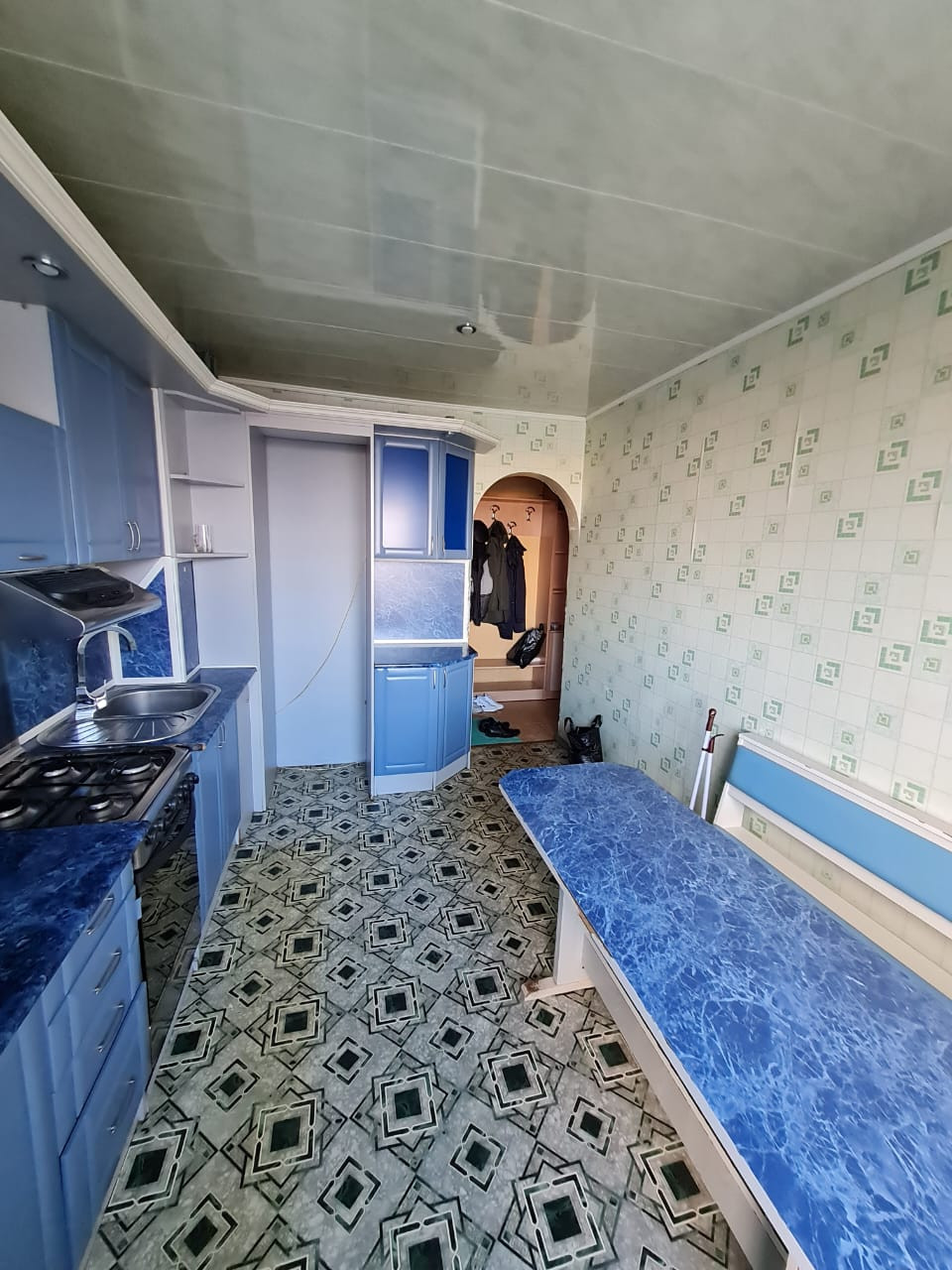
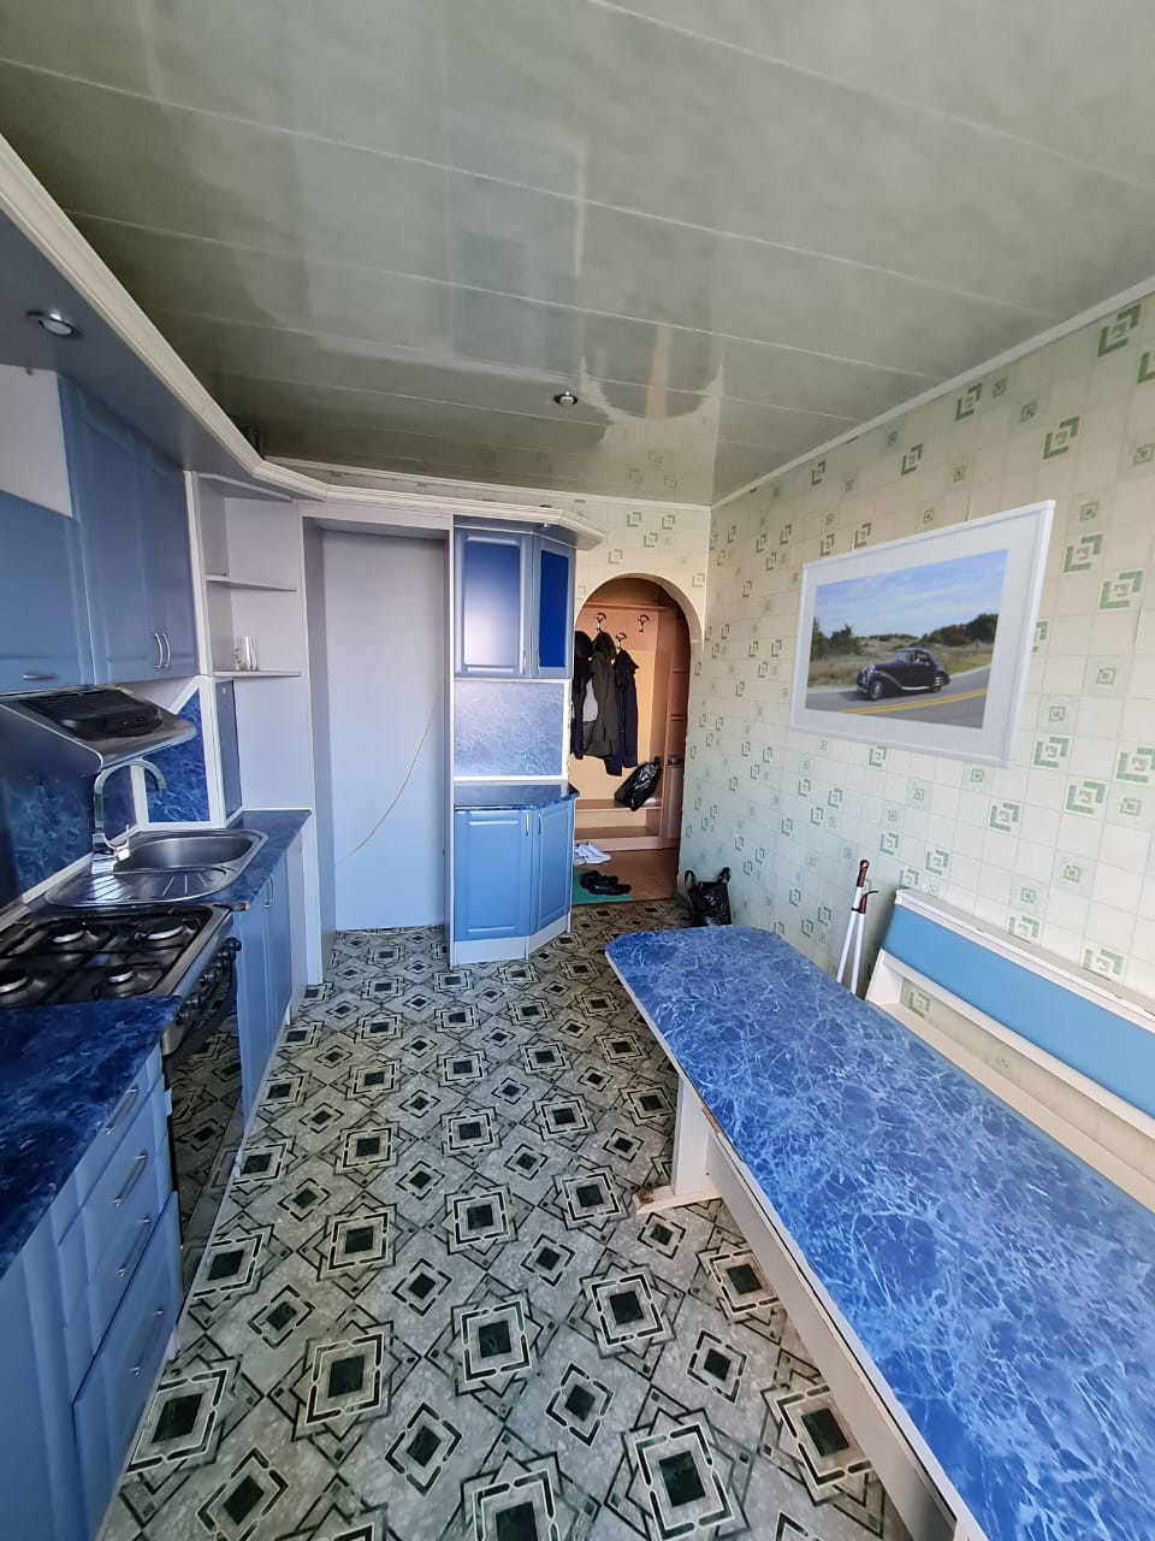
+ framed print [787,499,1057,770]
